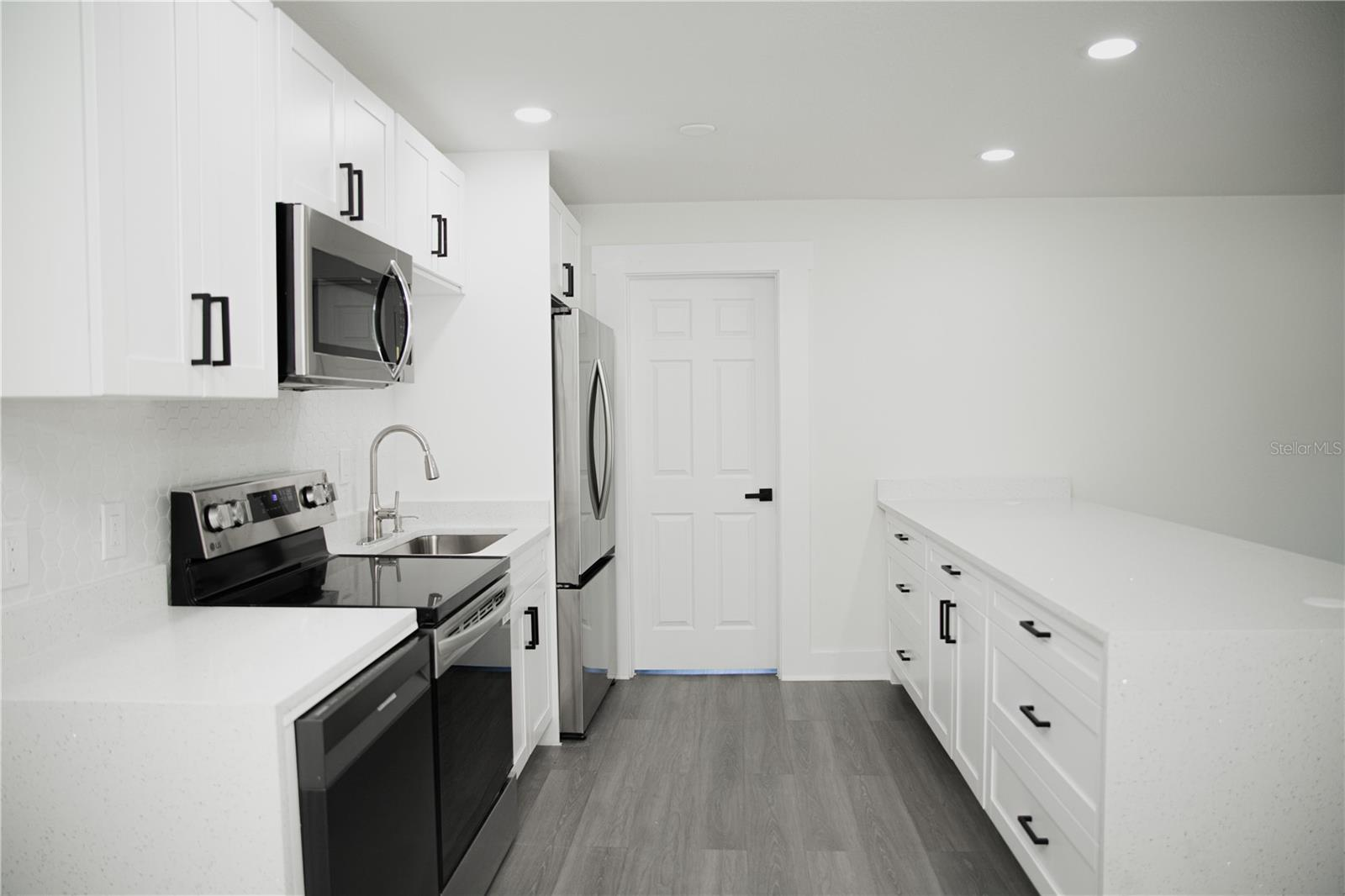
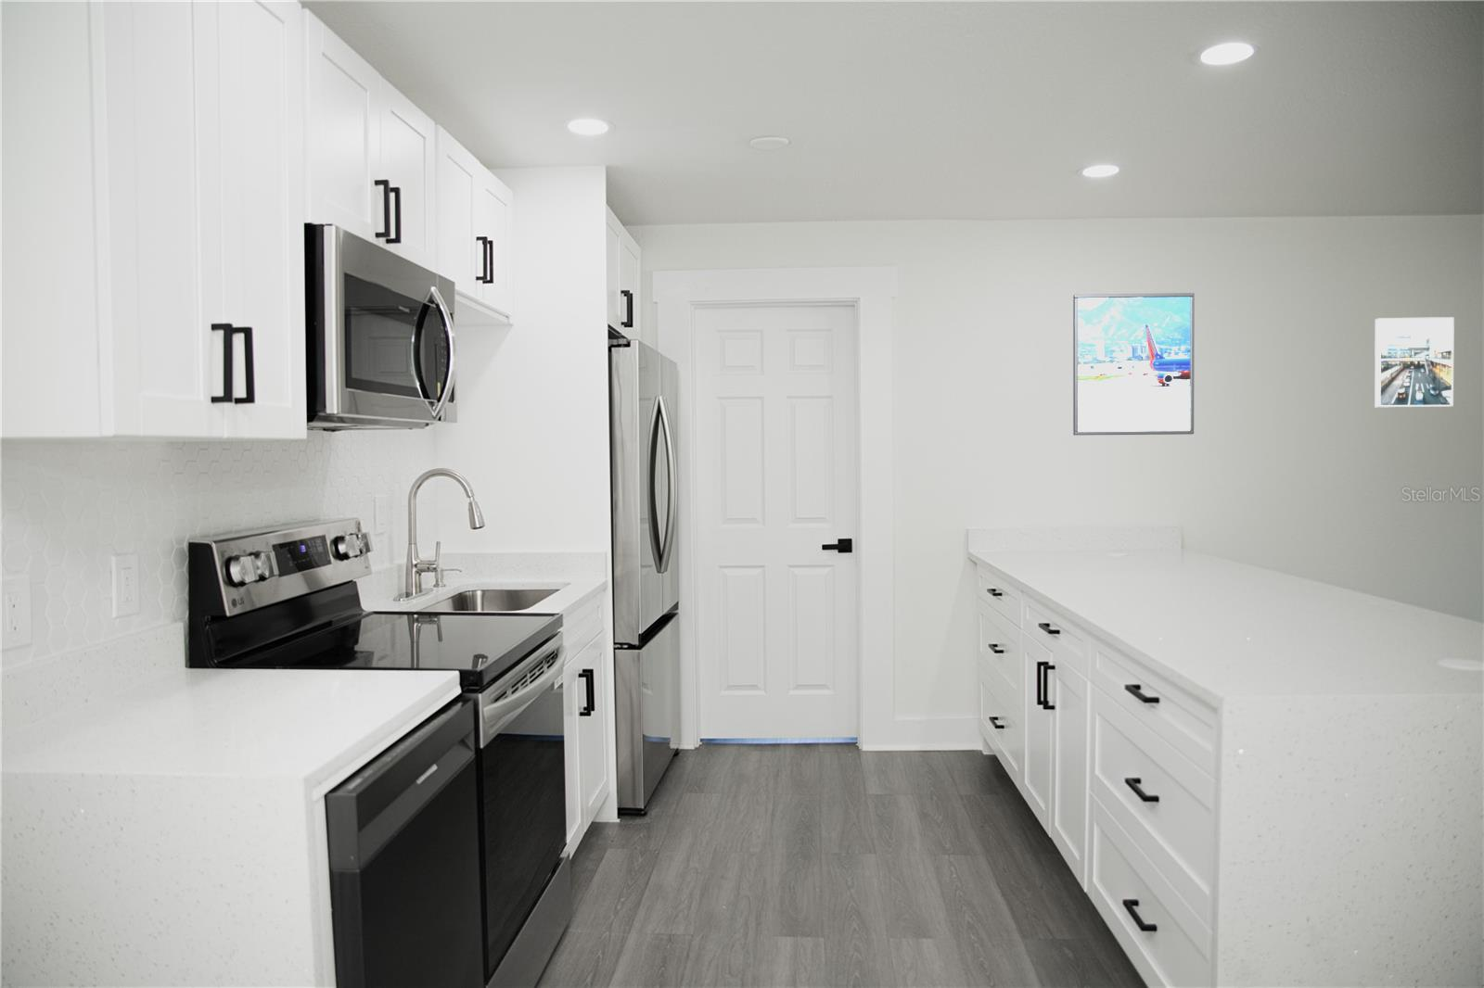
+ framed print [1374,316,1455,408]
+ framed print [1072,292,1196,437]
